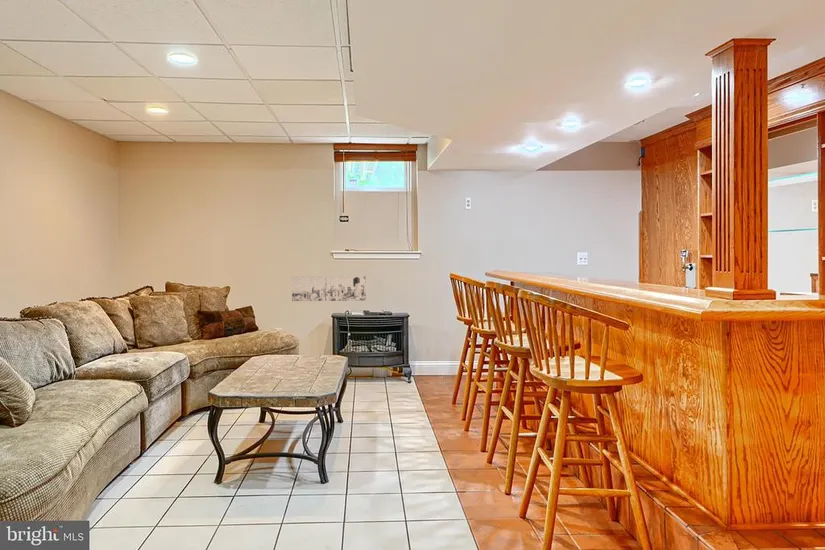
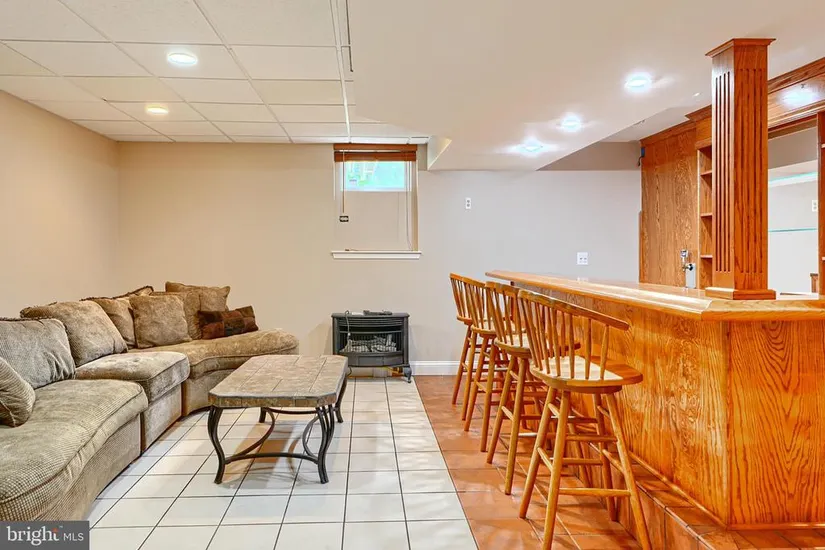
- wall art [291,275,367,302]
